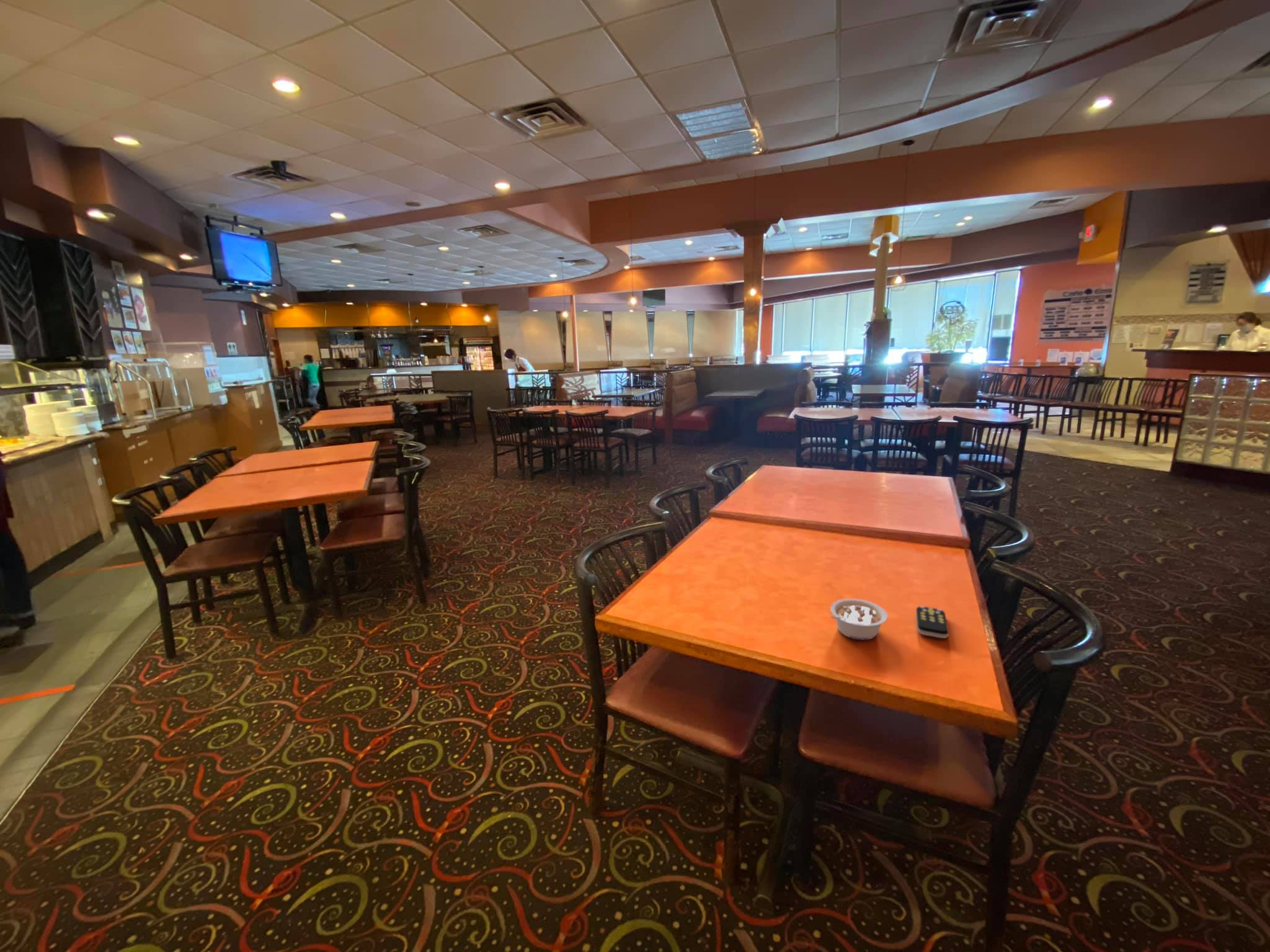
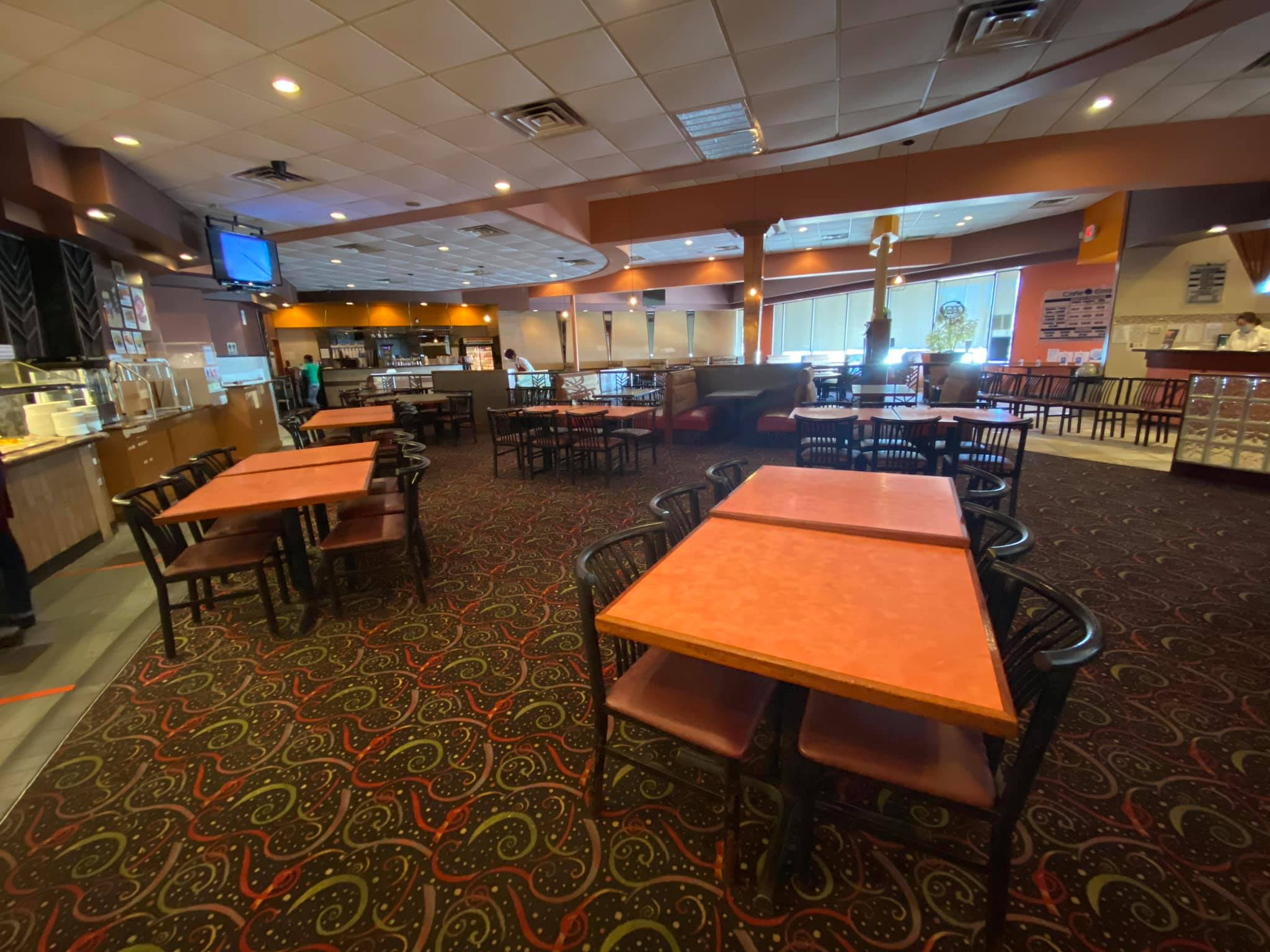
- legume [828,598,888,641]
- remote control [915,606,949,639]
